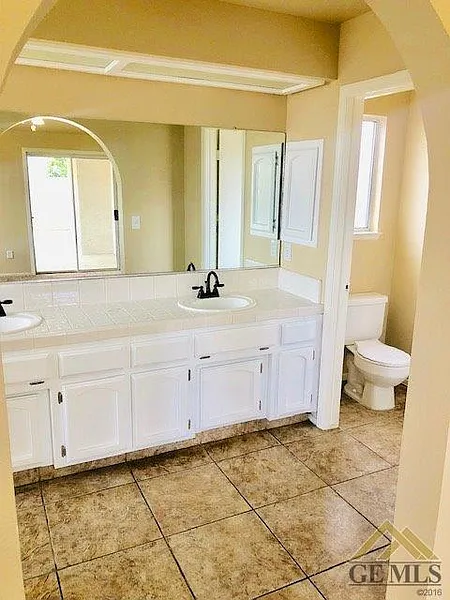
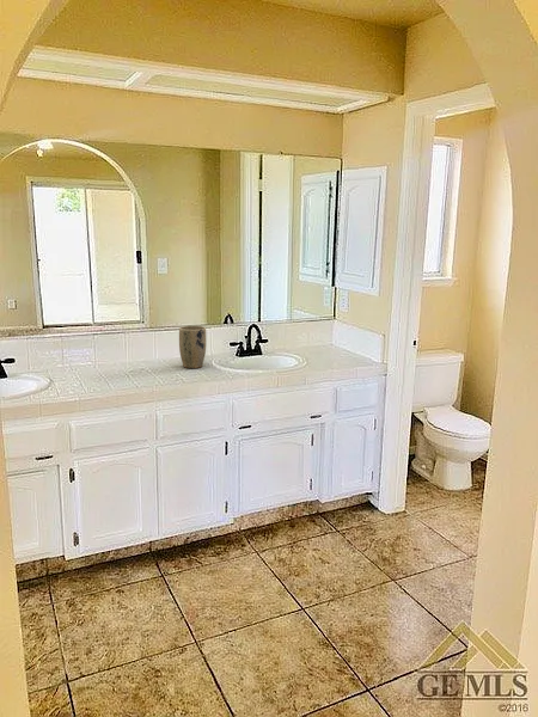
+ plant pot [178,325,207,369]
